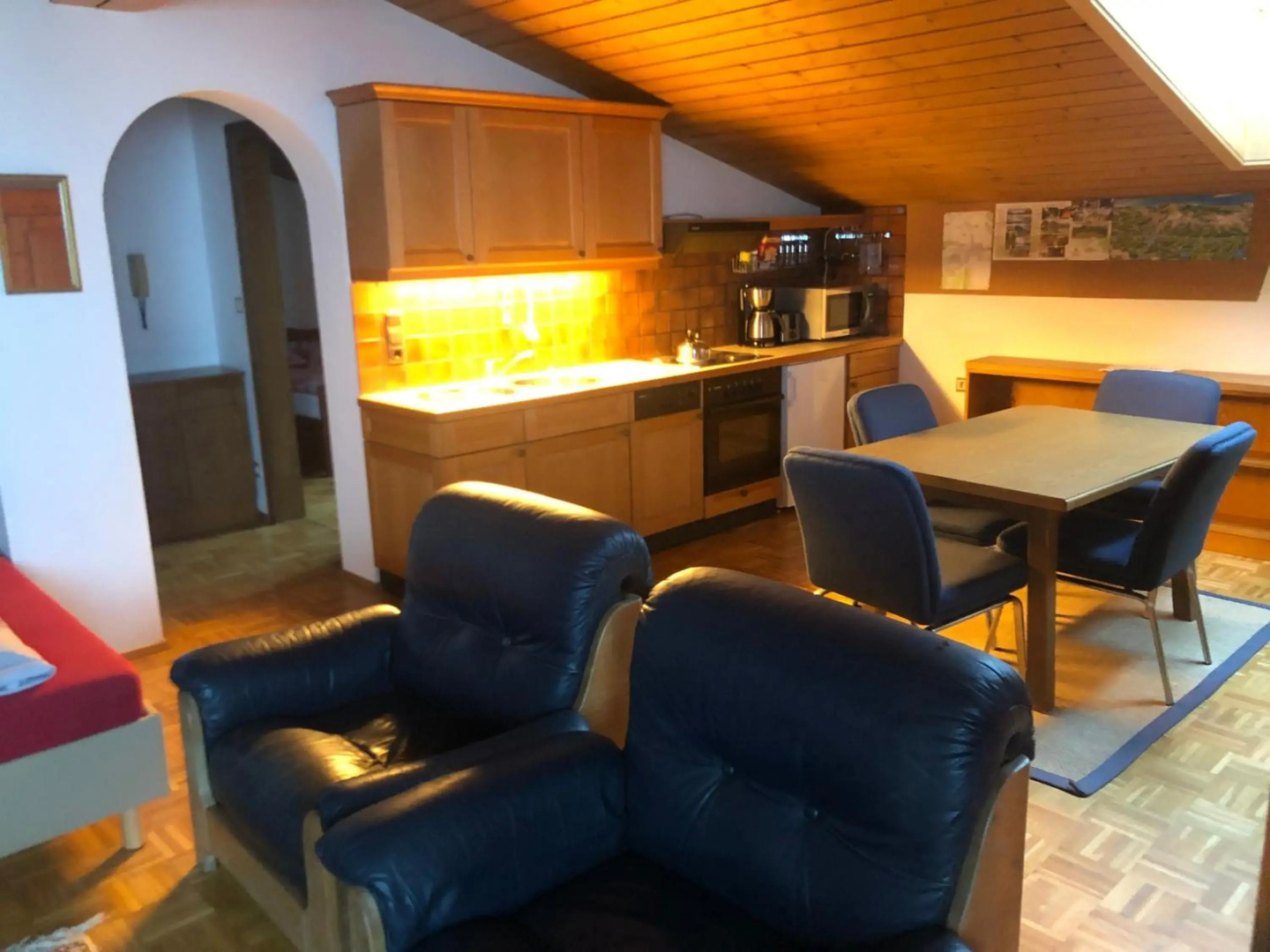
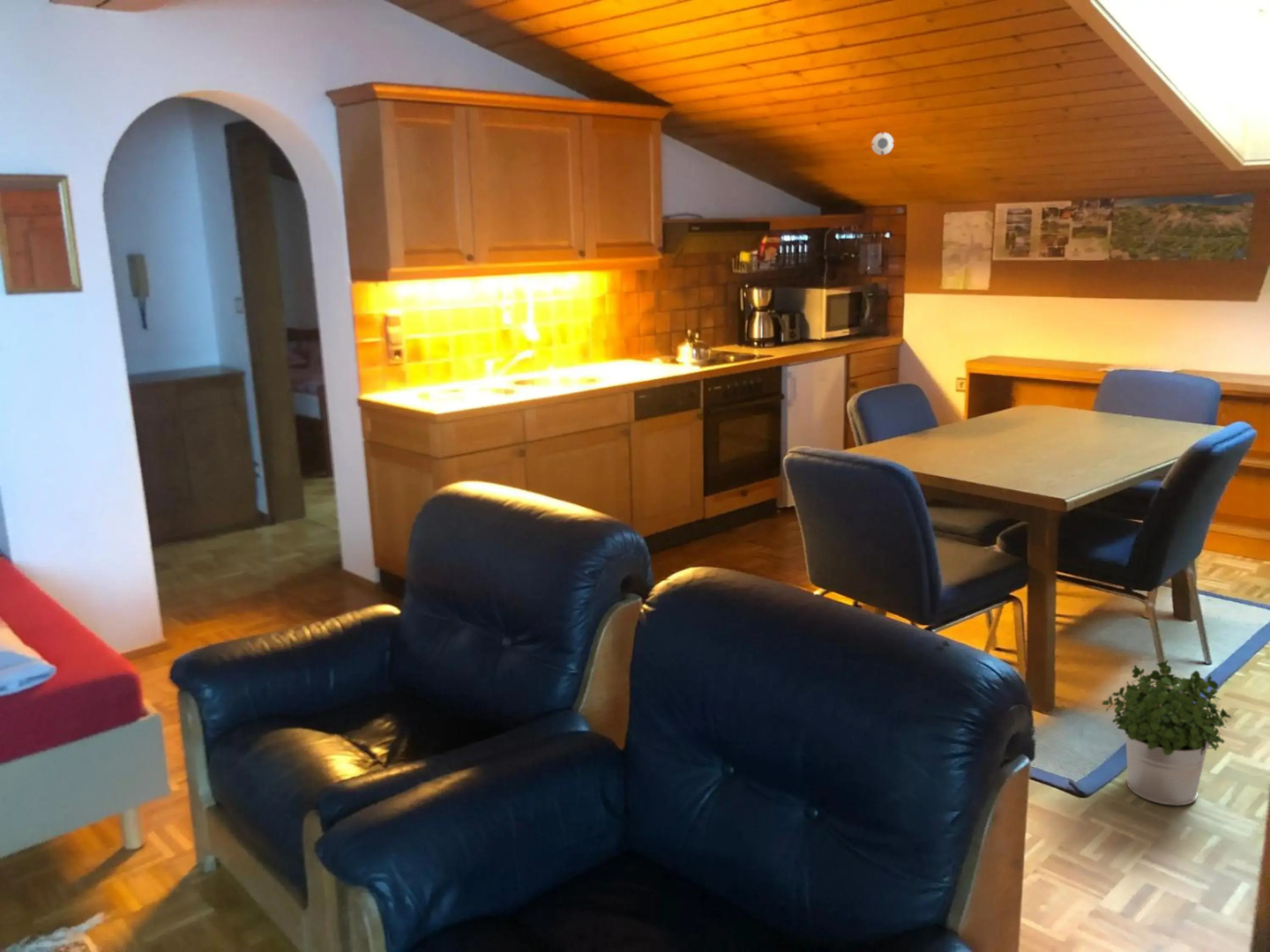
+ smoke detector [870,131,894,156]
+ potted plant [1101,659,1232,807]
